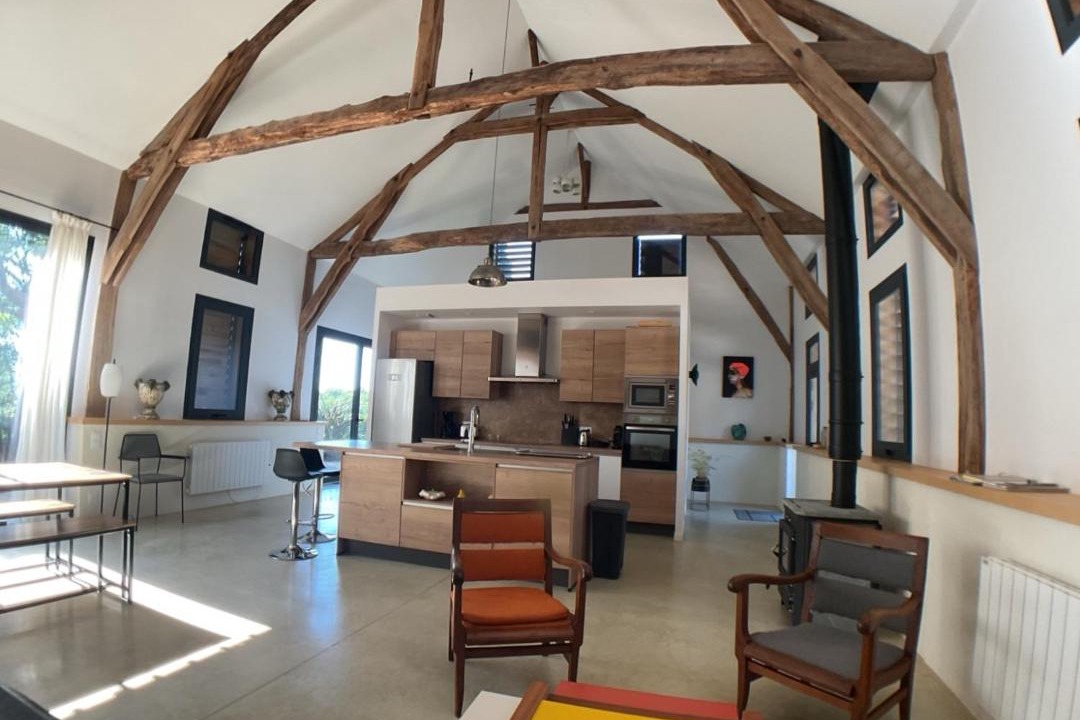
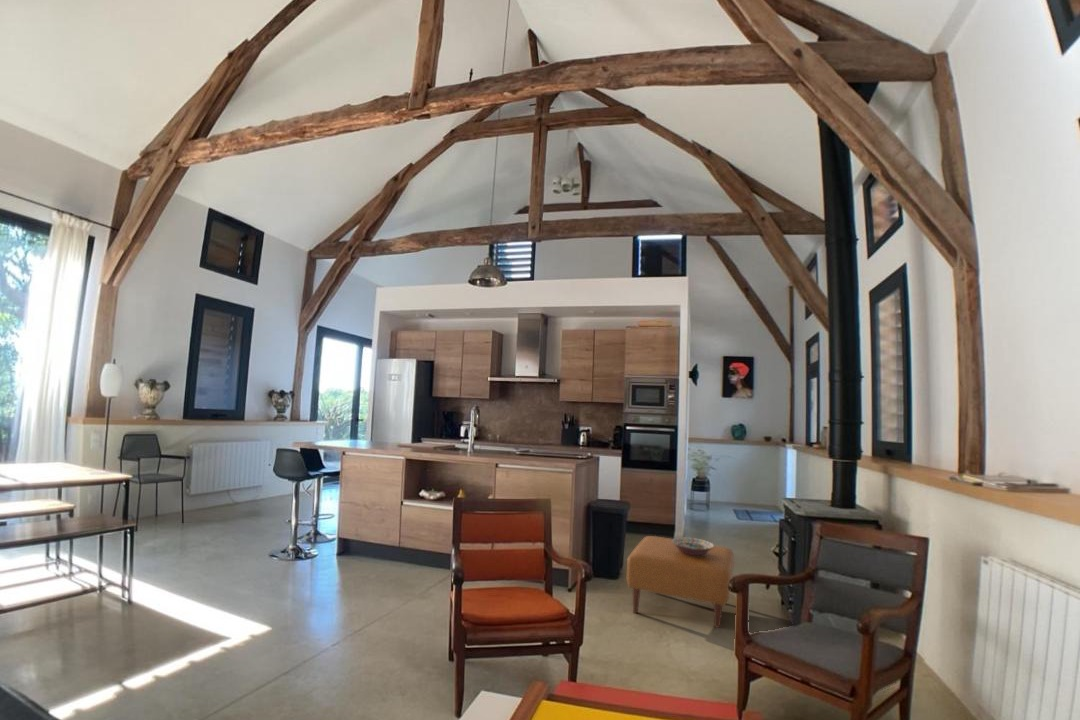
+ decorative bowl [671,536,715,556]
+ ottoman [626,535,735,629]
